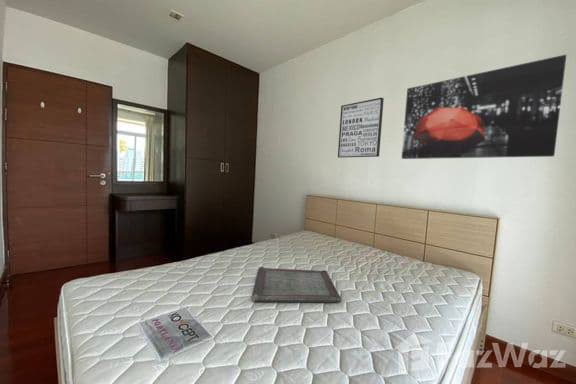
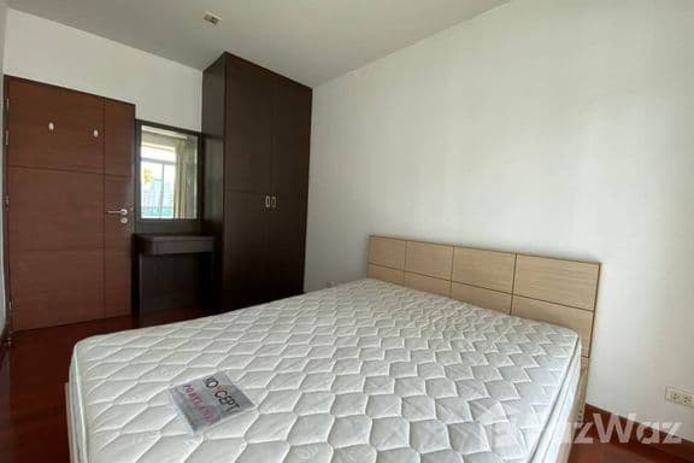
- wall art [401,54,567,160]
- wall art [337,96,385,159]
- serving tray [250,266,342,303]
